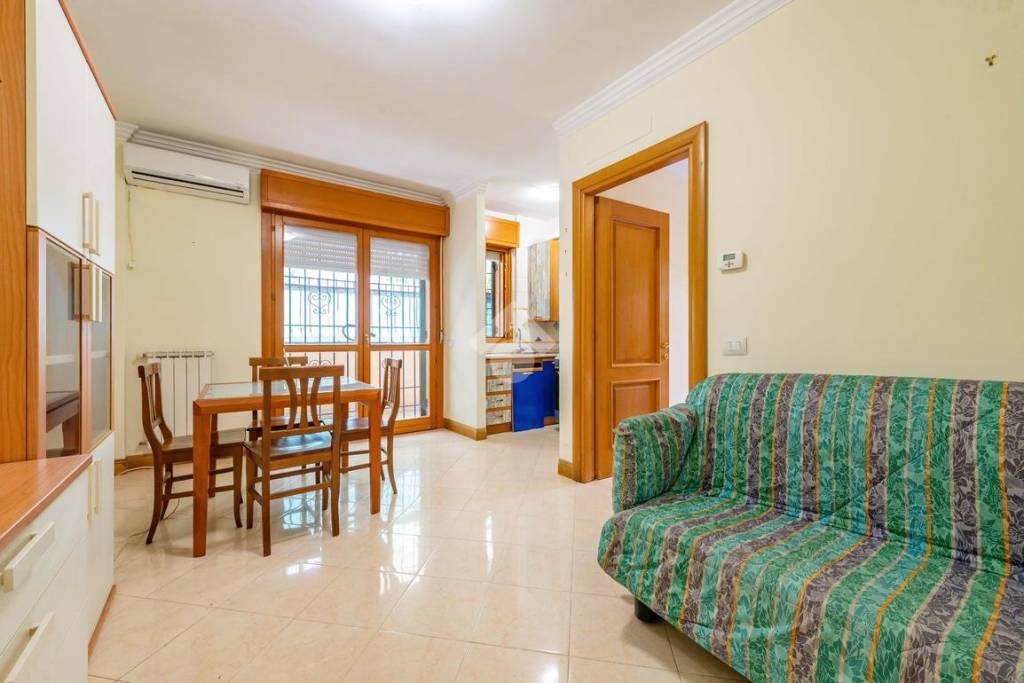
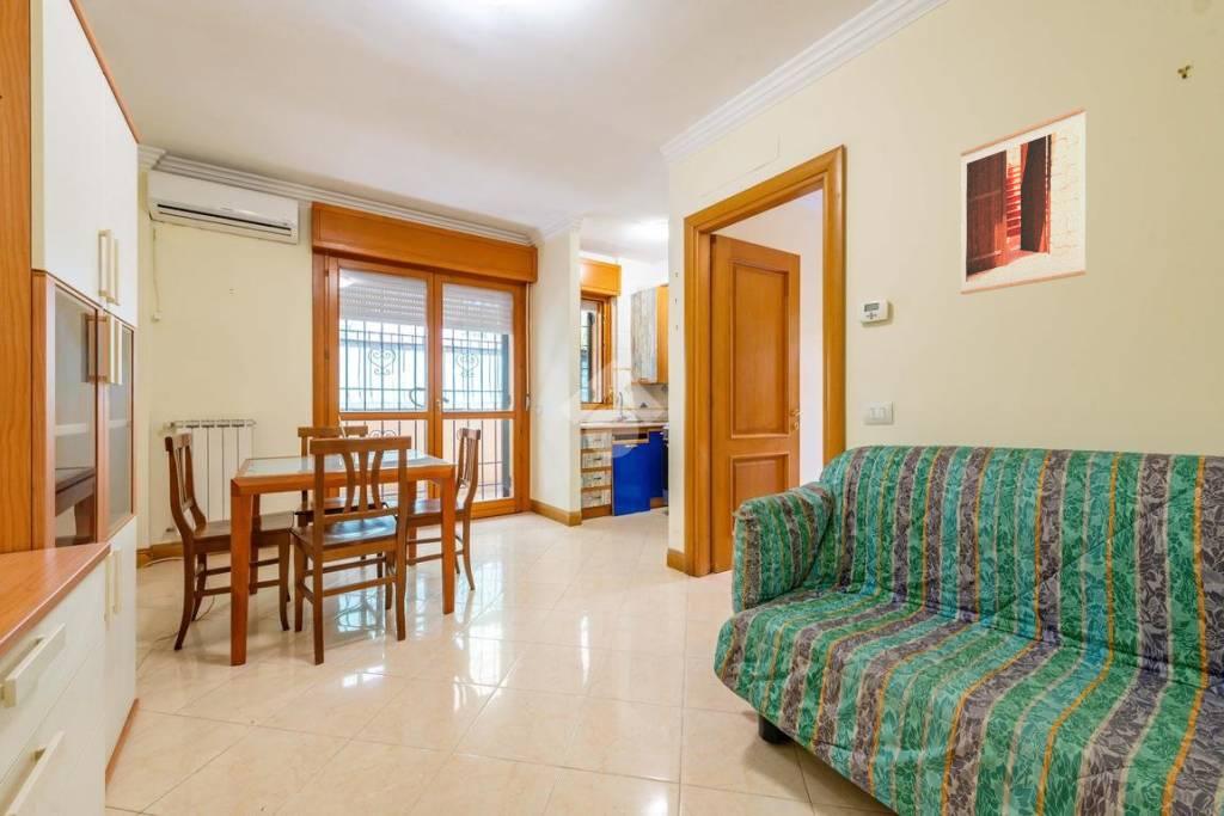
+ wall art [960,105,1088,296]
